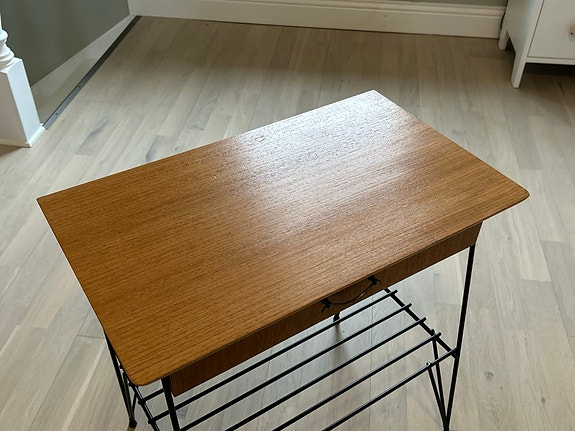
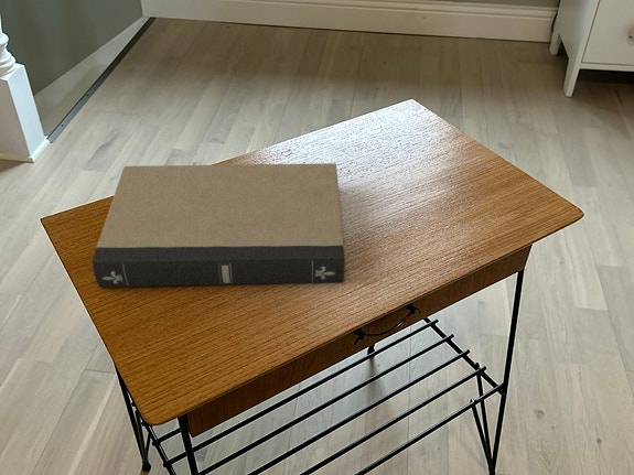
+ book [92,162,345,289]
